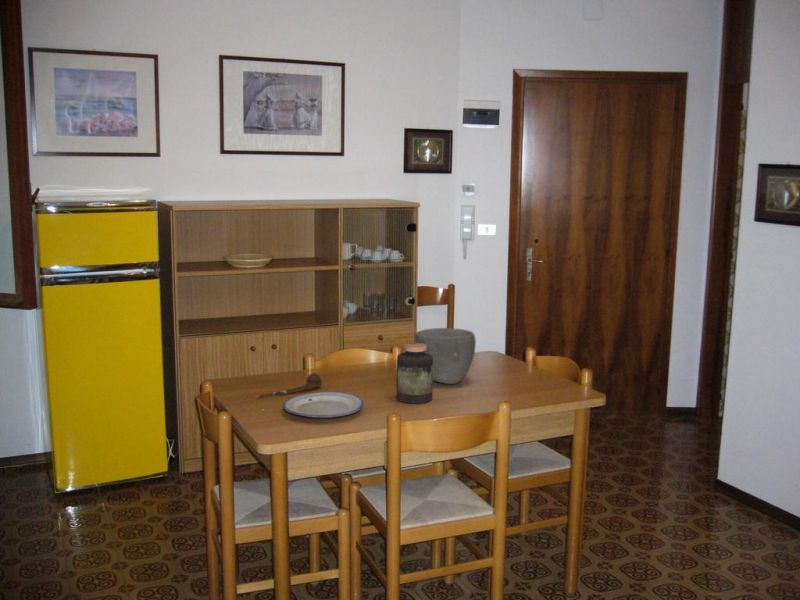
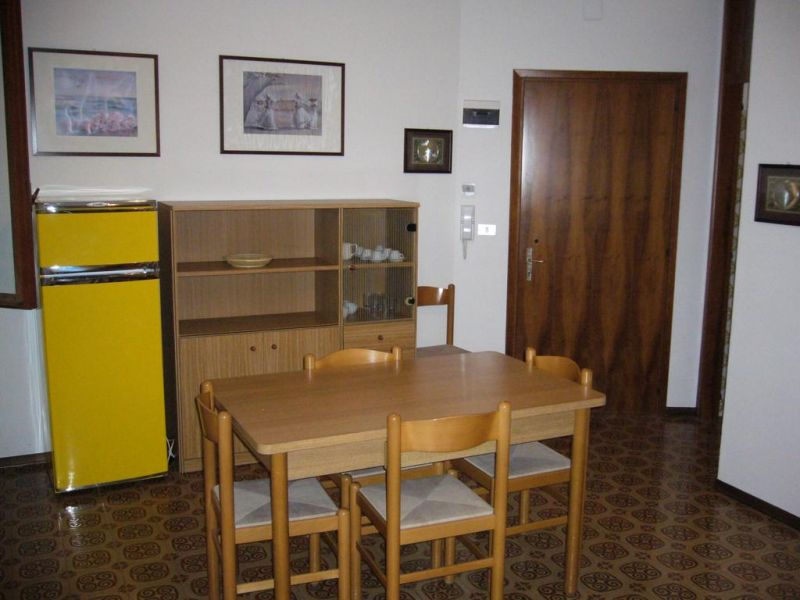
- spoon [255,372,323,399]
- jar [396,343,434,404]
- plate [282,390,365,419]
- bowl [414,327,477,385]
